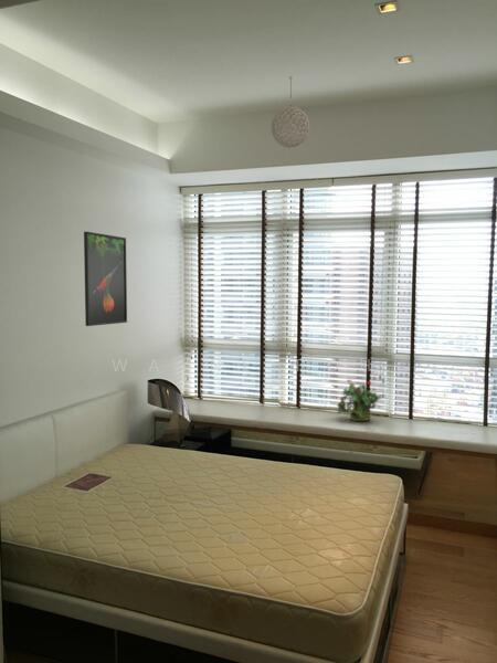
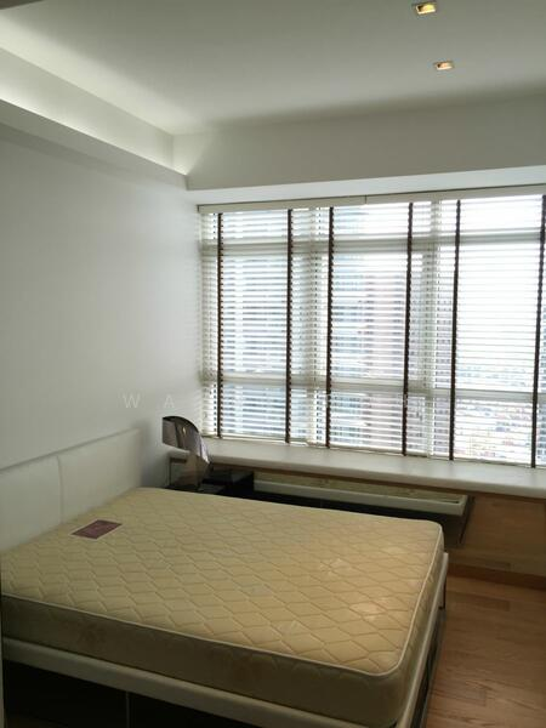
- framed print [83,231,128,327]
- pendant light [271,75,310,148]
- potted plant [336,378,383,422]
